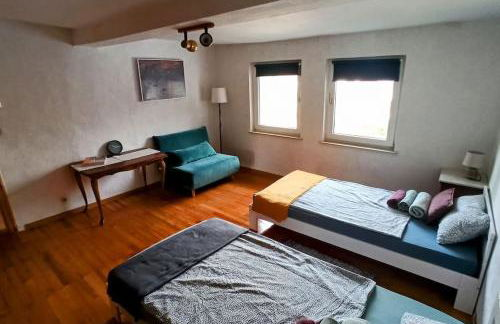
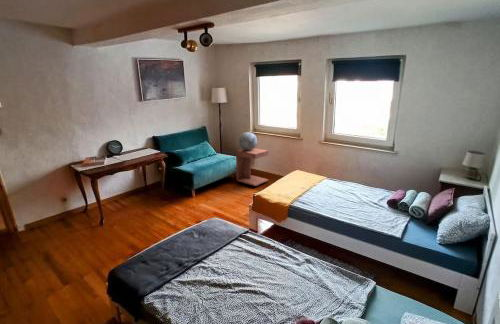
+ decorative globe [238,131,258,151]
+ side table [235,147,270,187]
